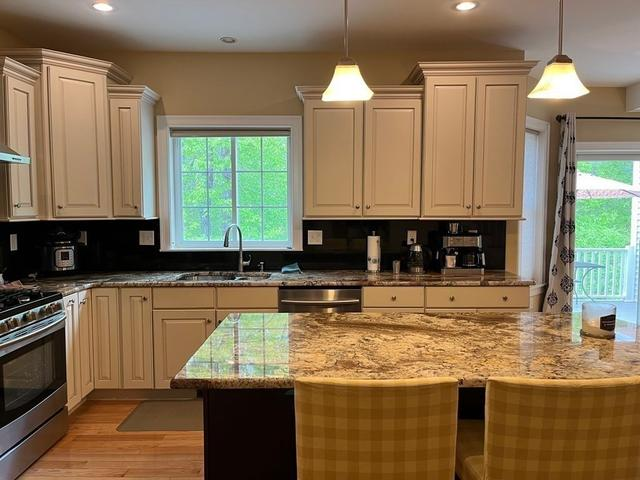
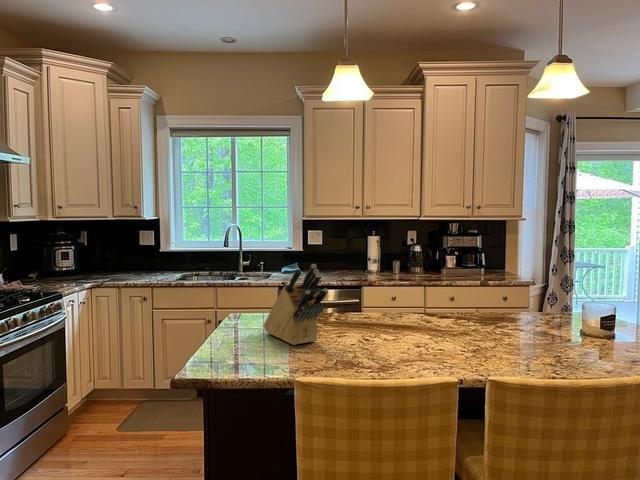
+ knife block [263,263,329,346]
